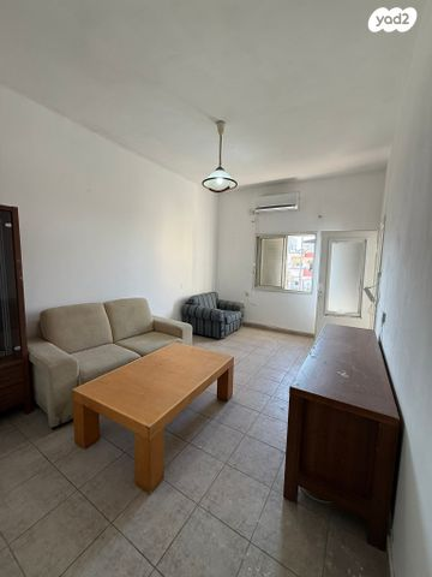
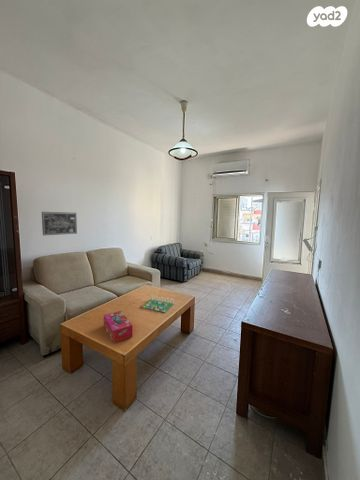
+ board game [139,294,175,313]
+ tissue box [103,310,133,344]
+ wall art [41,211,78,236]
